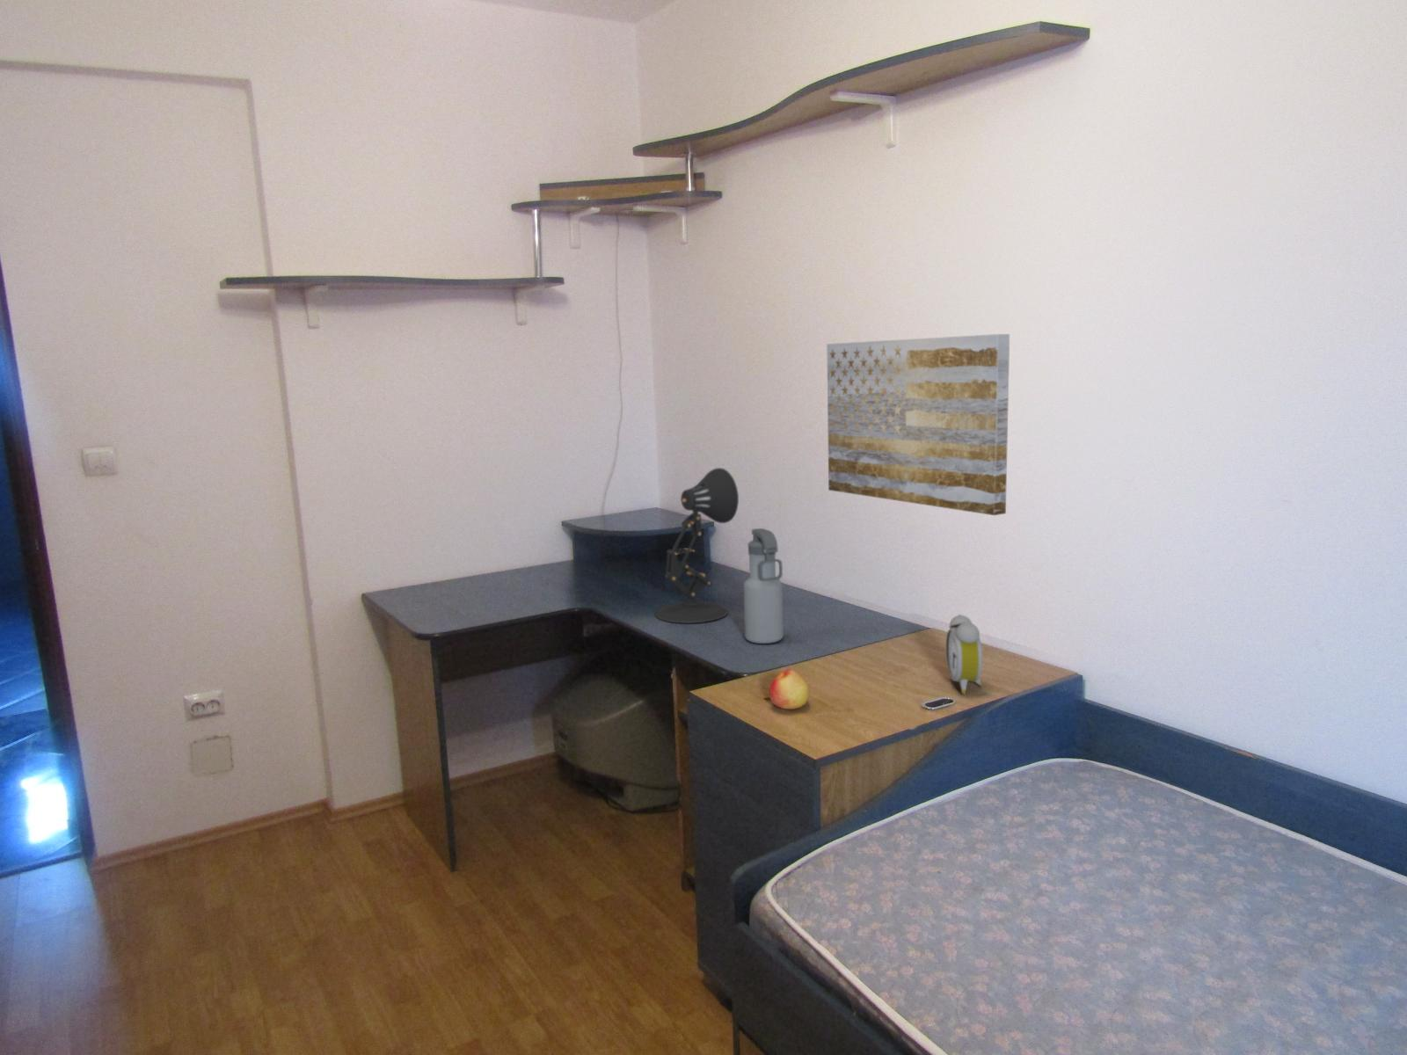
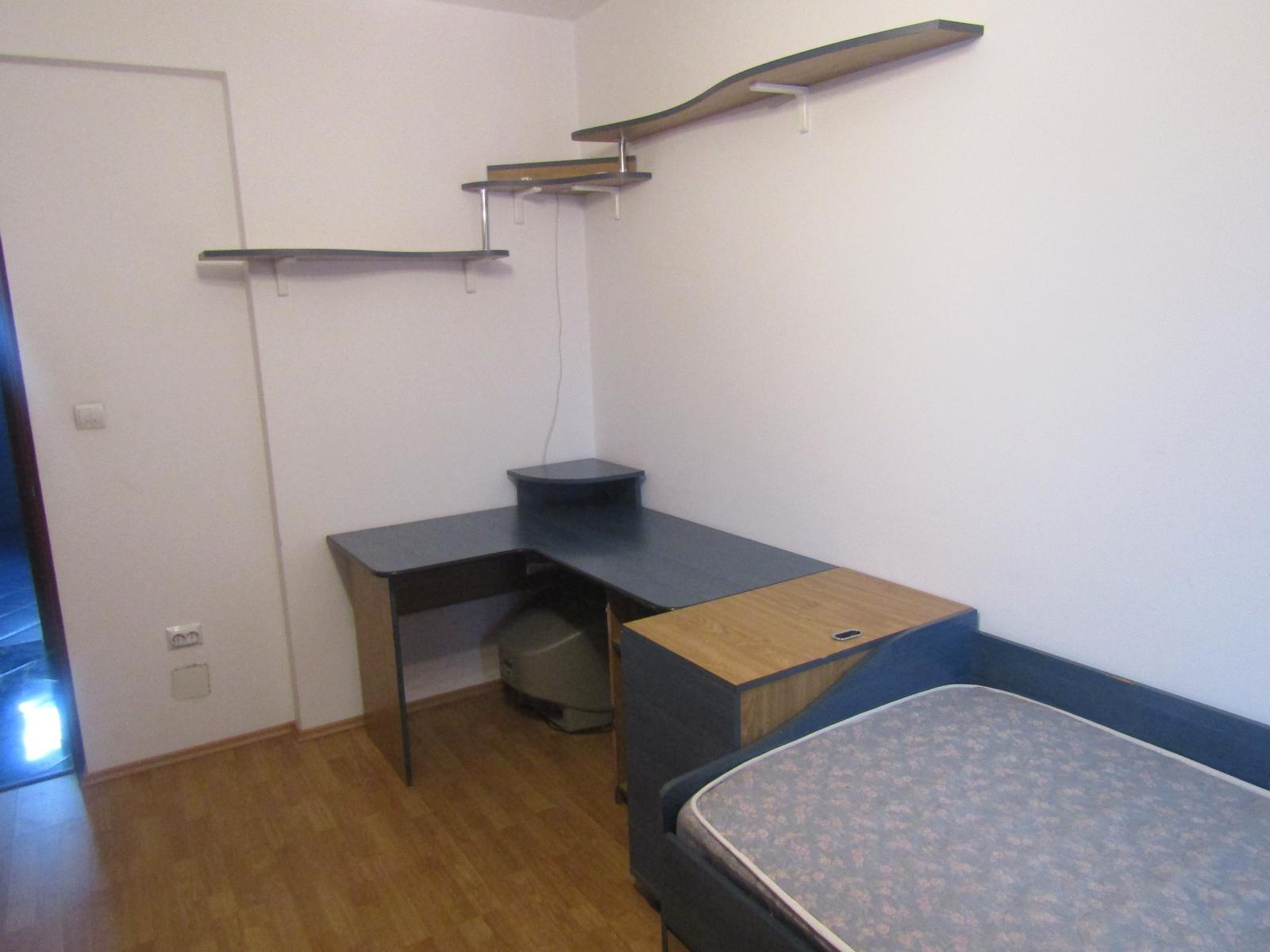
- apple [769,668,810,710]
- water bottle [743,528,784,645]
- wall art [825,334,1010,516]
- alarm clock [945,614,984,695]
- desk lamp [655,467,740,624]
